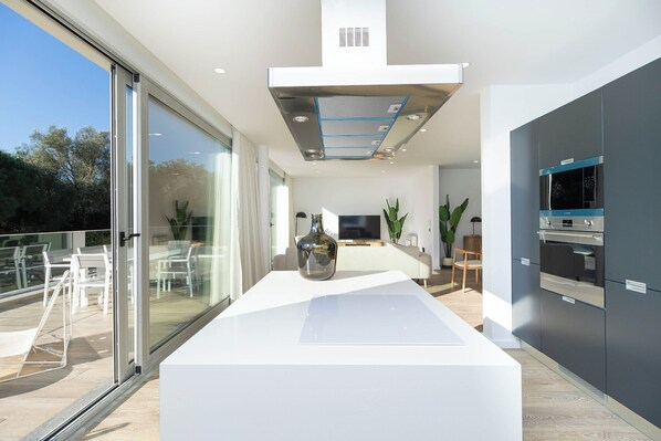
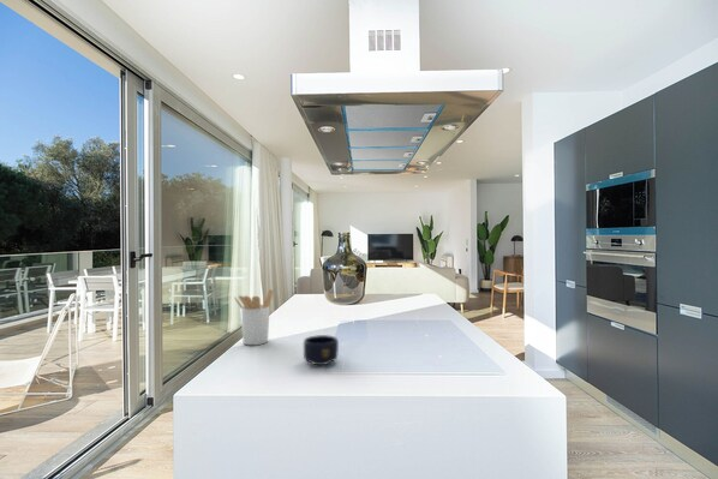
+ utensil holder [233,288,274,346]
+ mug [303,334,340,366]
